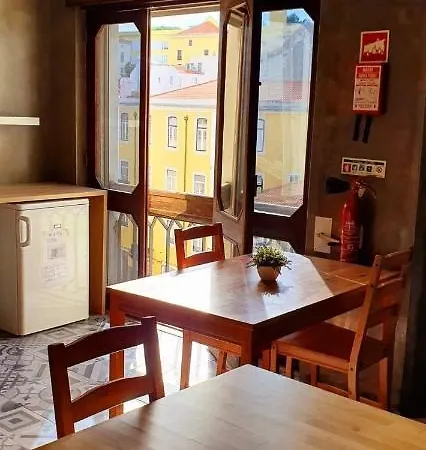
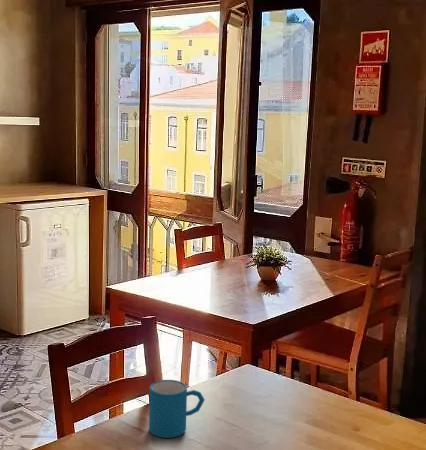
+ mug [148,379,206,439]
